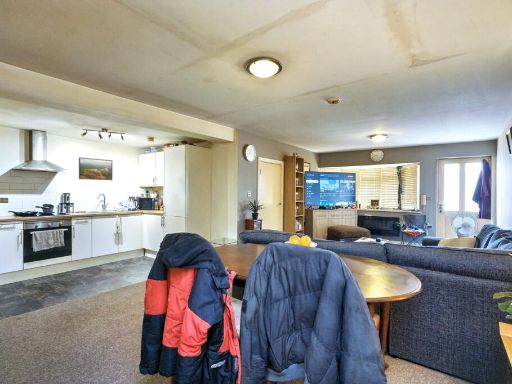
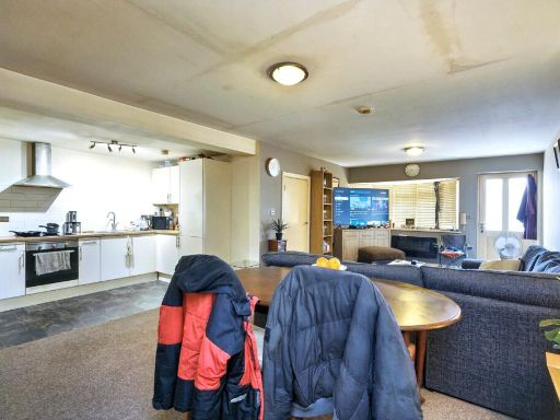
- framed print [78,156,113,181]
